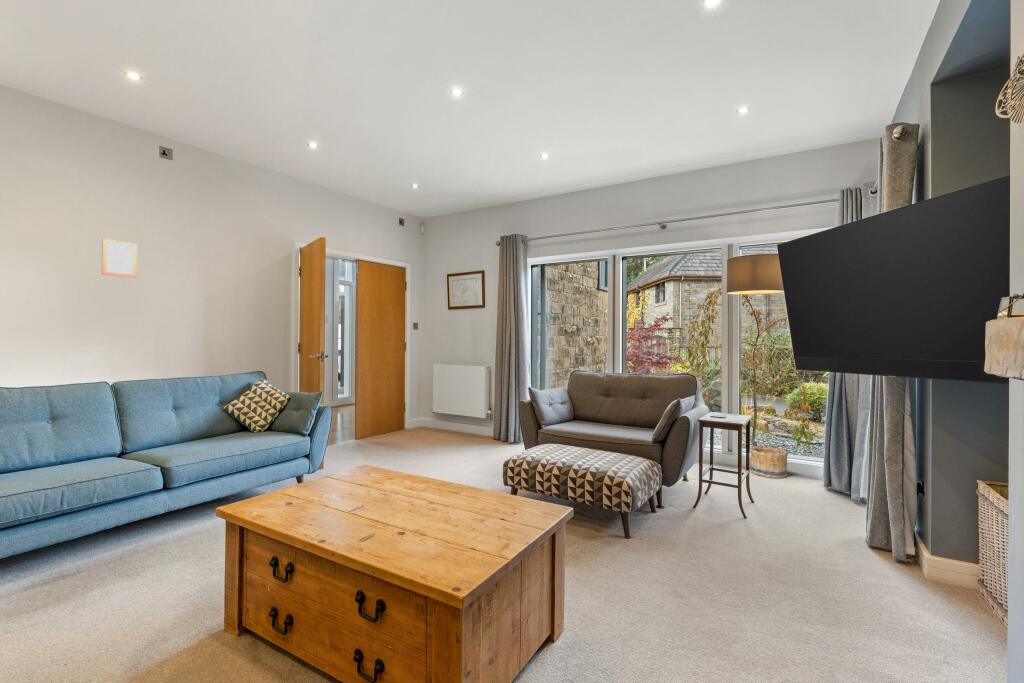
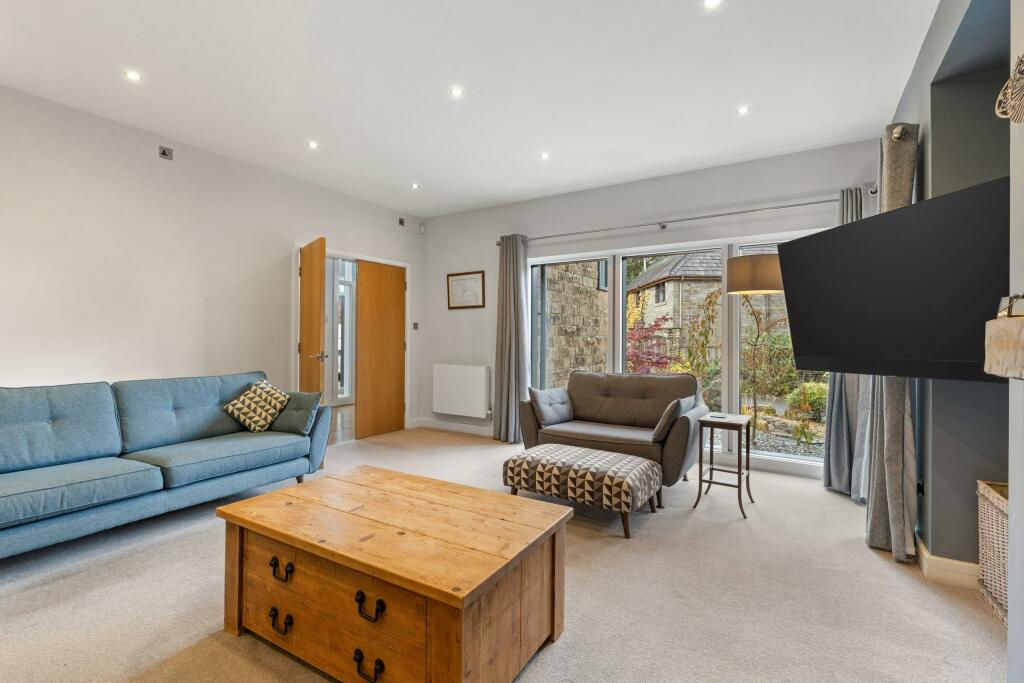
- picture frame [101,238,138,279]
- basket [749,446,789,479]
